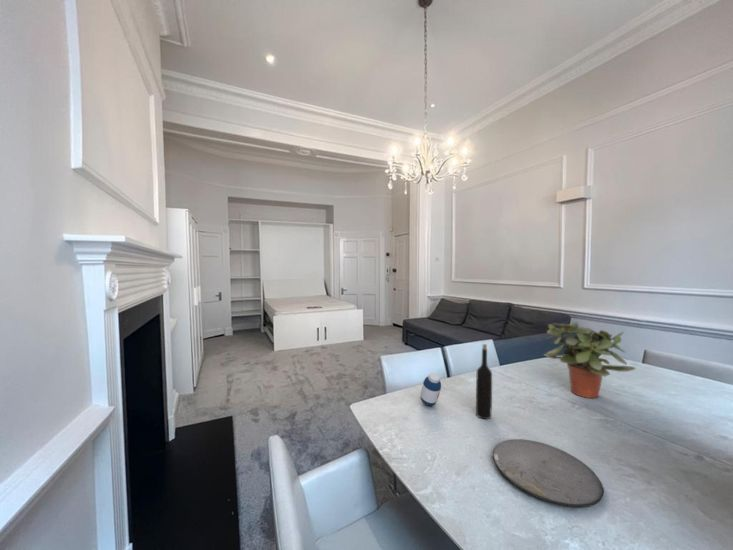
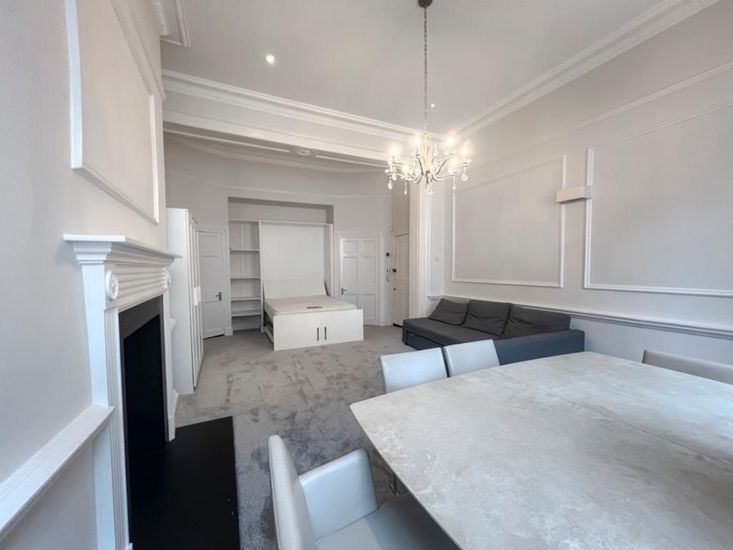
- potted plant [542,321,637,399]
- plate [492,438,605,508]
- medicine bottle [419,372,442,407]
- wine bottle [475,343,493,420]
